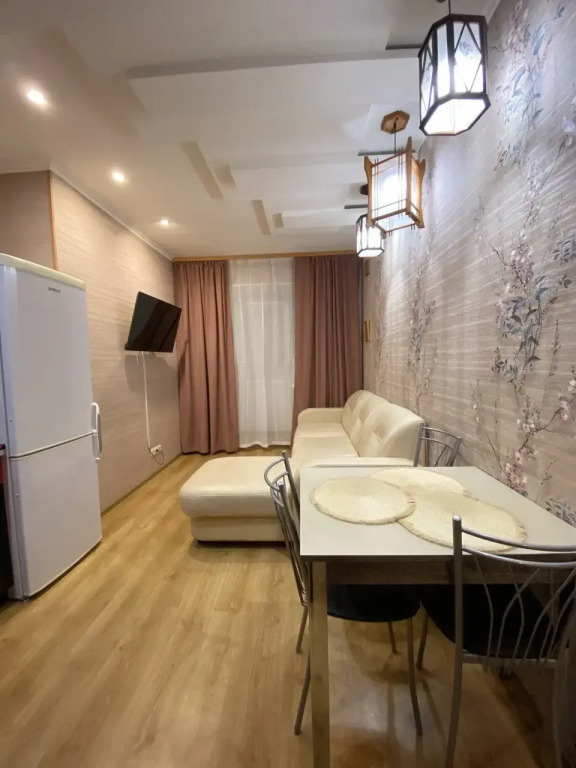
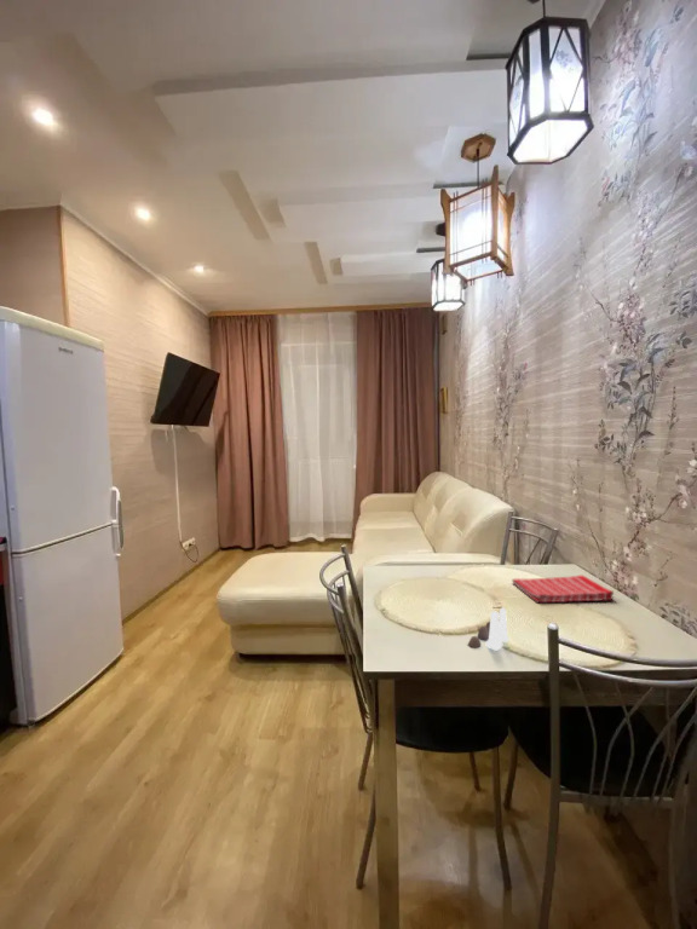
+ salt and pepper shaker set [466,606,511,651]
+ dish towel [511,575,615,604]
